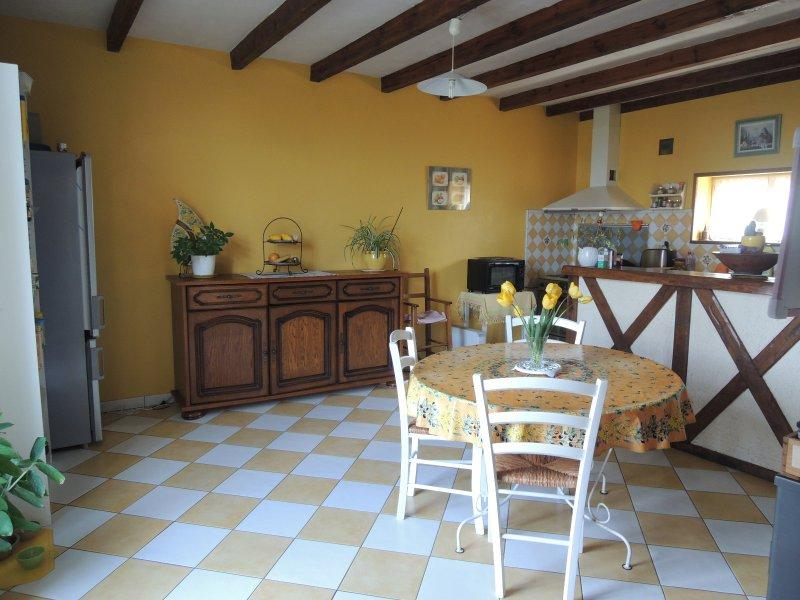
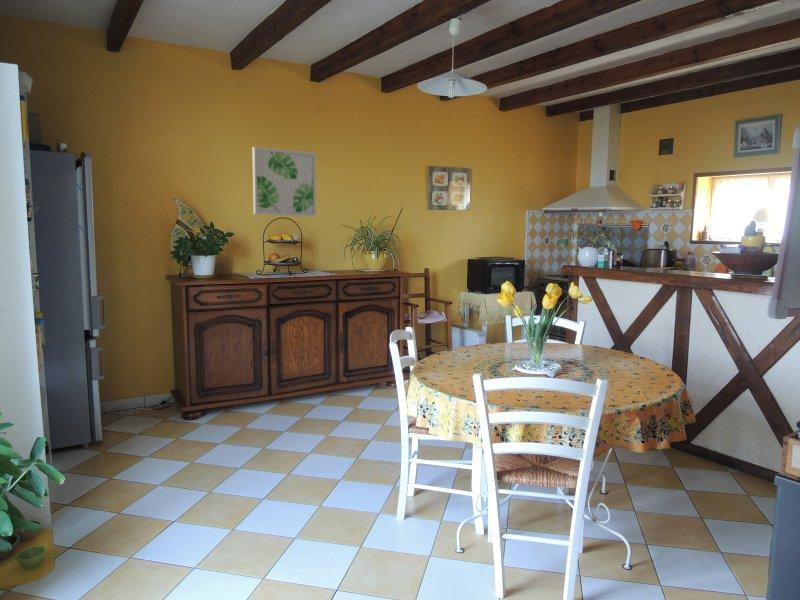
+ wall art [252,146,317,217]
